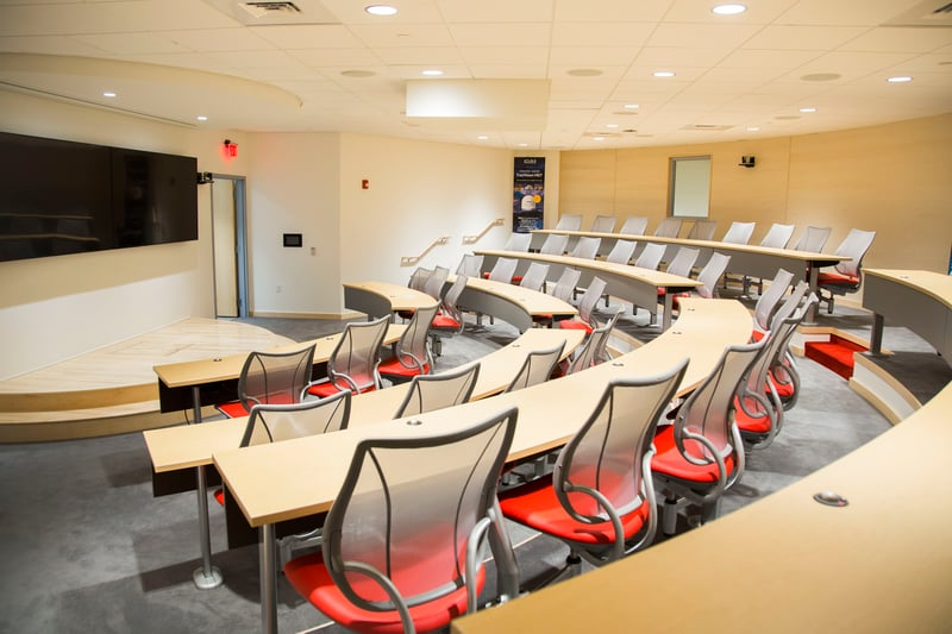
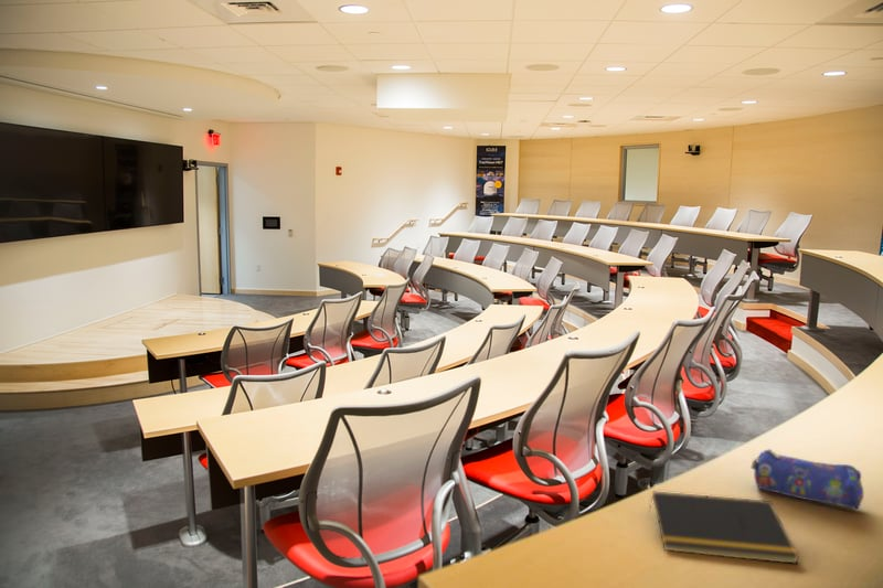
+ notepad [647,490,800,565]
+ pencil case [749,448,864,511]
